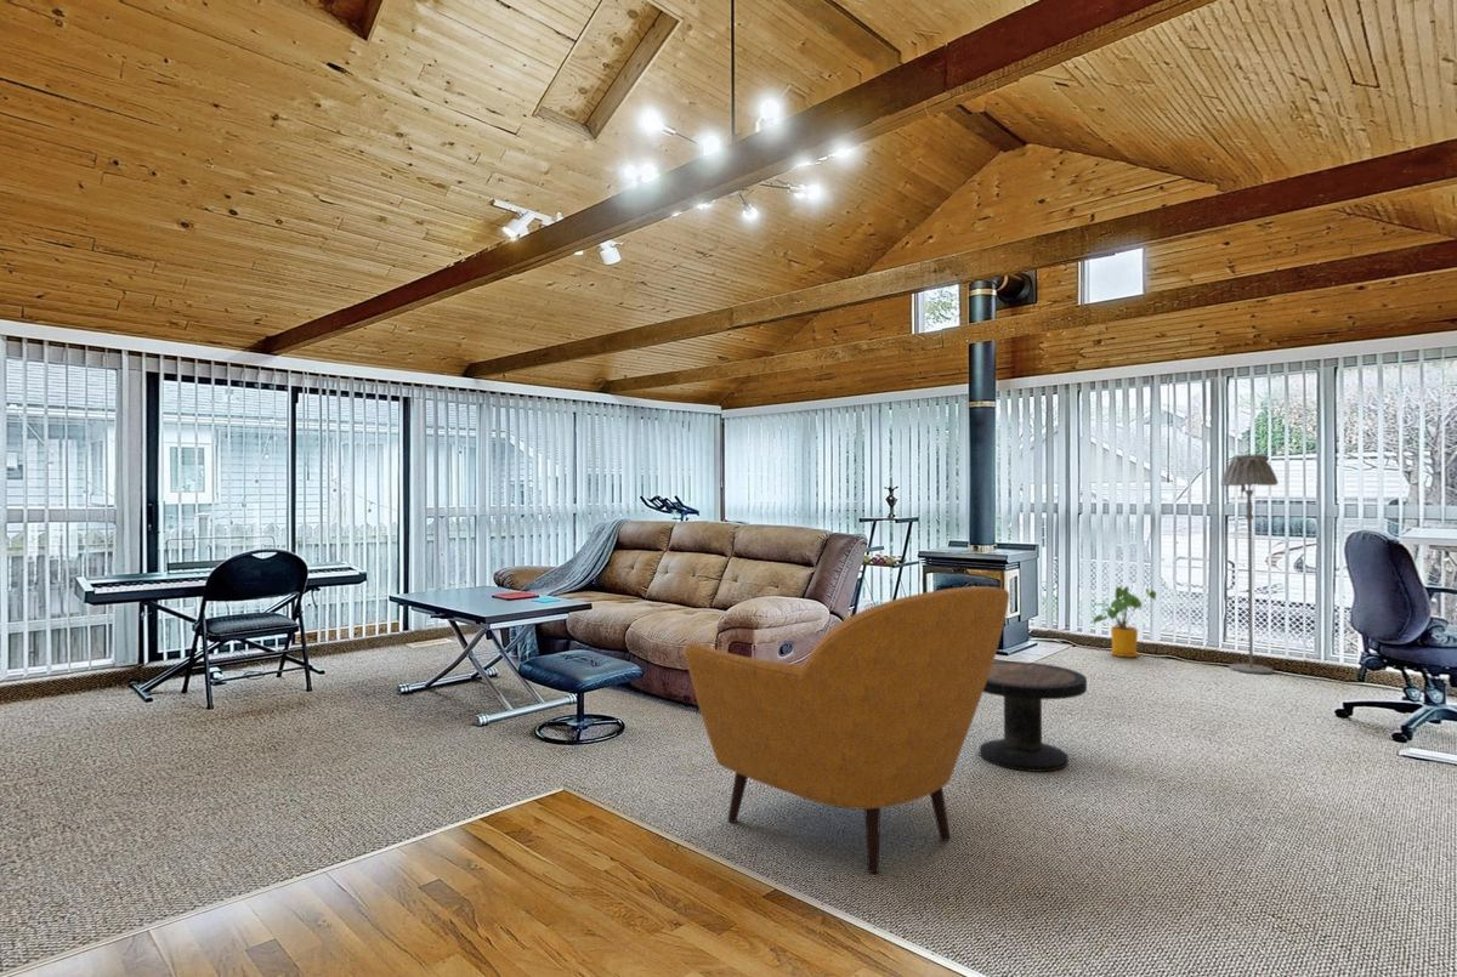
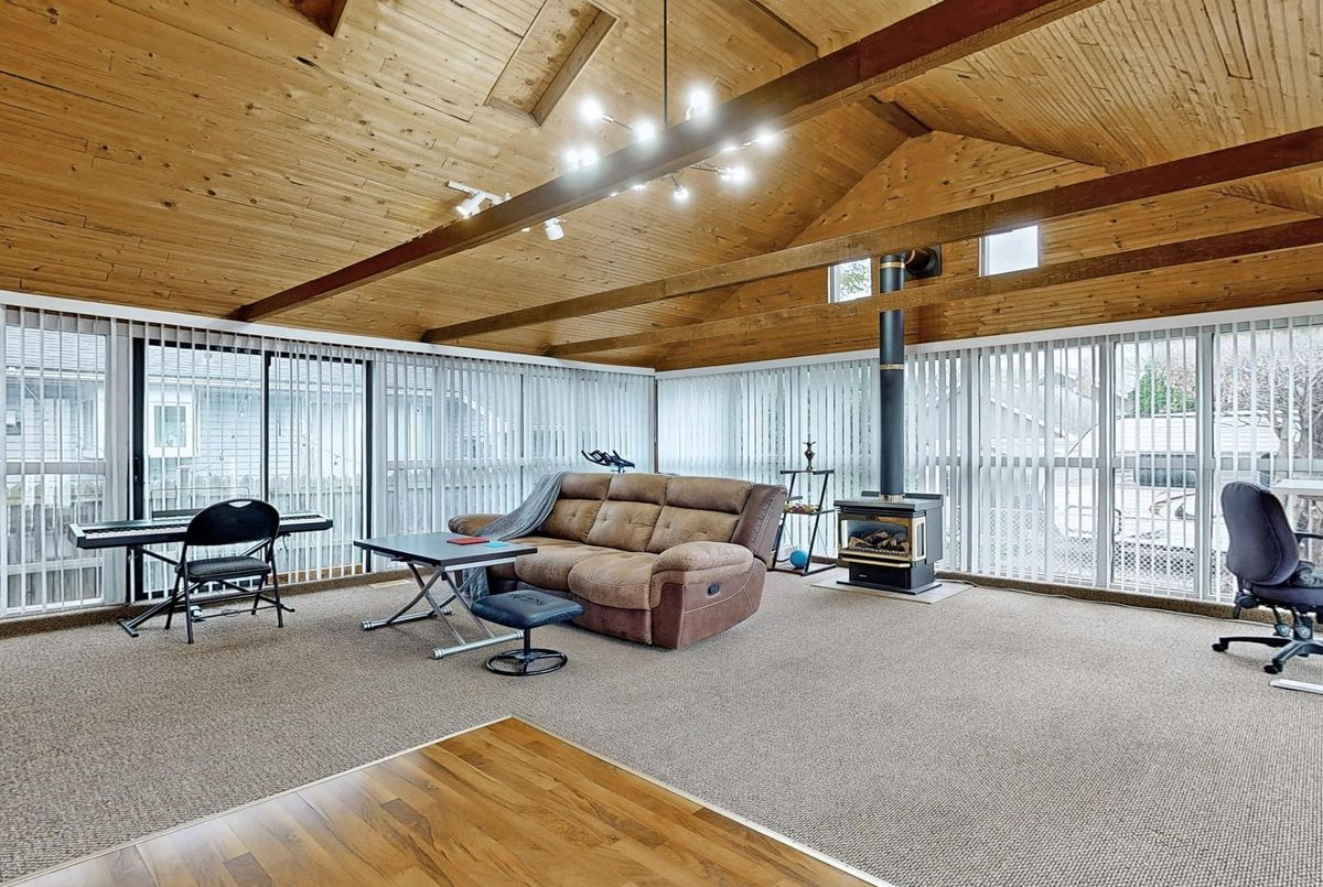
- floor lamp [1219,453,1280,675]
- armchair [684,585,1010,874]
- house plant [1092,585,1157,658]
- side table [979,660,1088,773]
